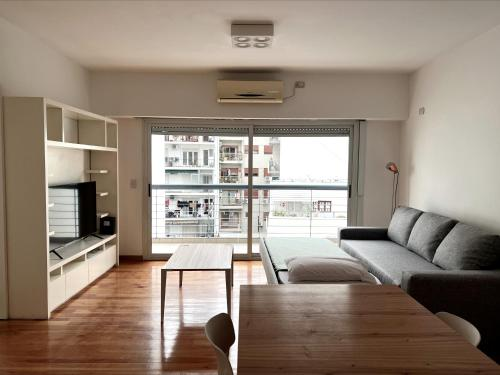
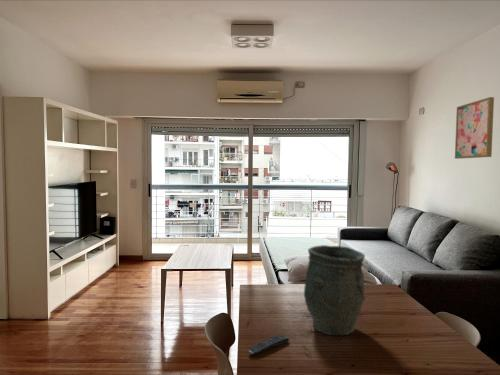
+ vase [303,244,366,336]
+ wall art [454,96,495,160]
+ remote control [248,334,290,355]
